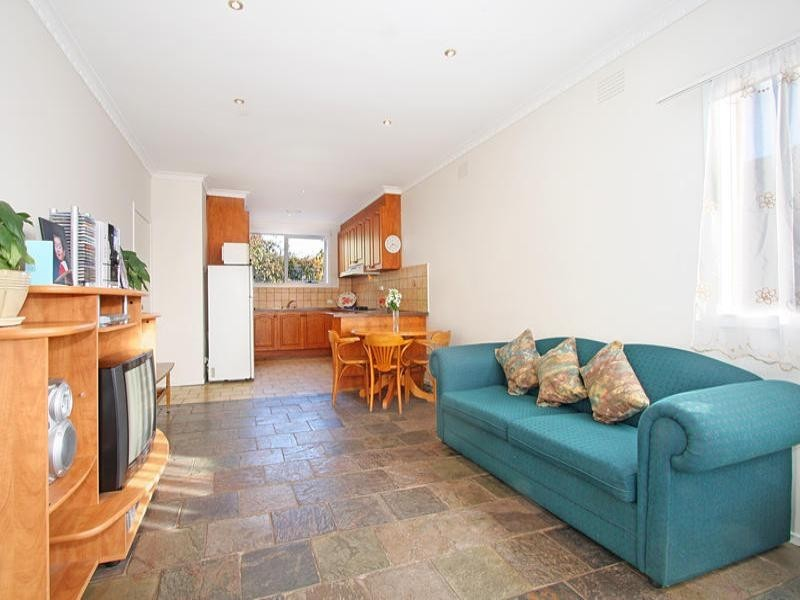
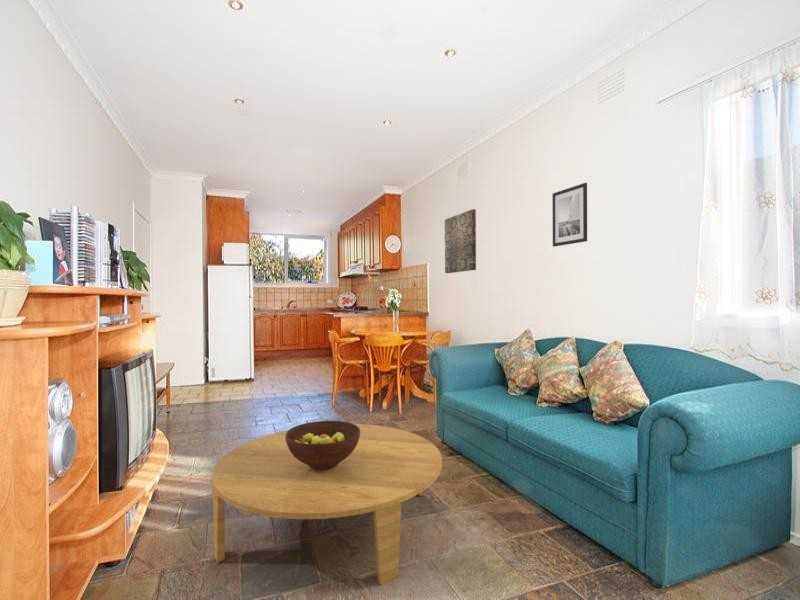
+ wall art [551,182,588,248]
+ fruit bowl [285,420,360,470]
+ coffee table [211,423,443,586]
+ wall art [444,208,477,274]
